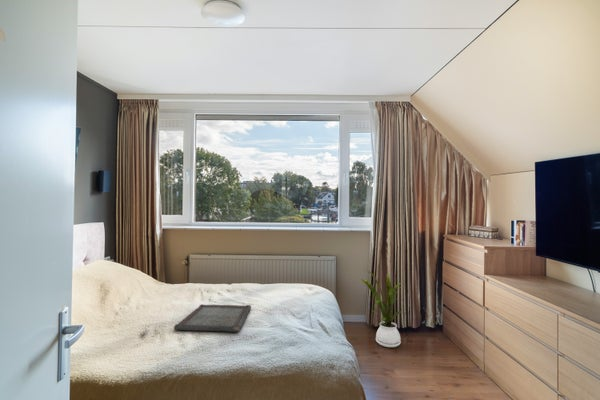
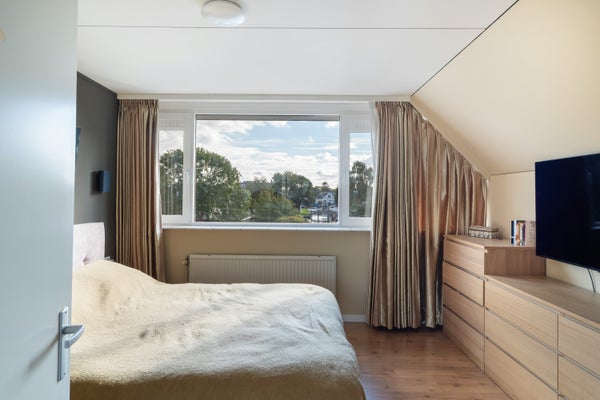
- serving tray [173,303,252,333]
- house plant [361,269,407,348]
